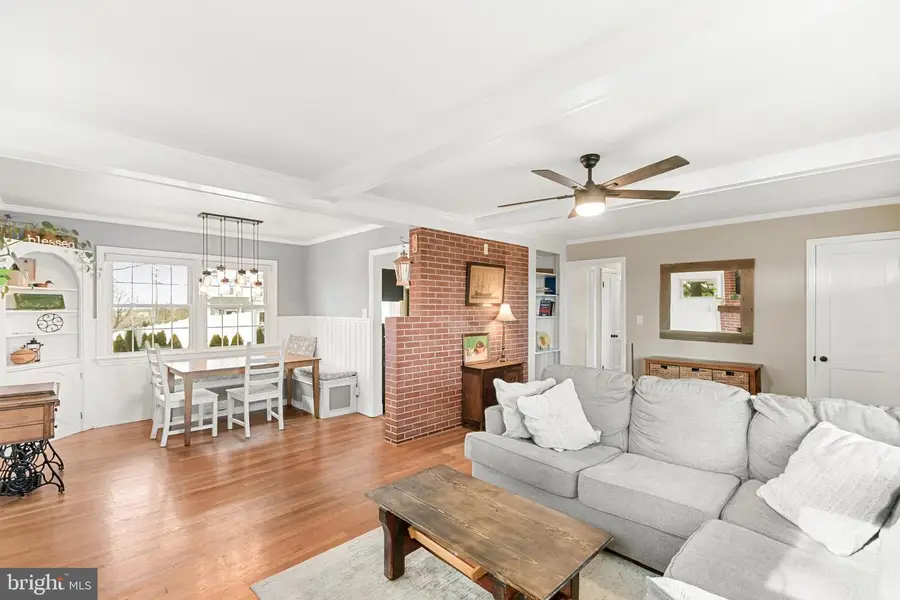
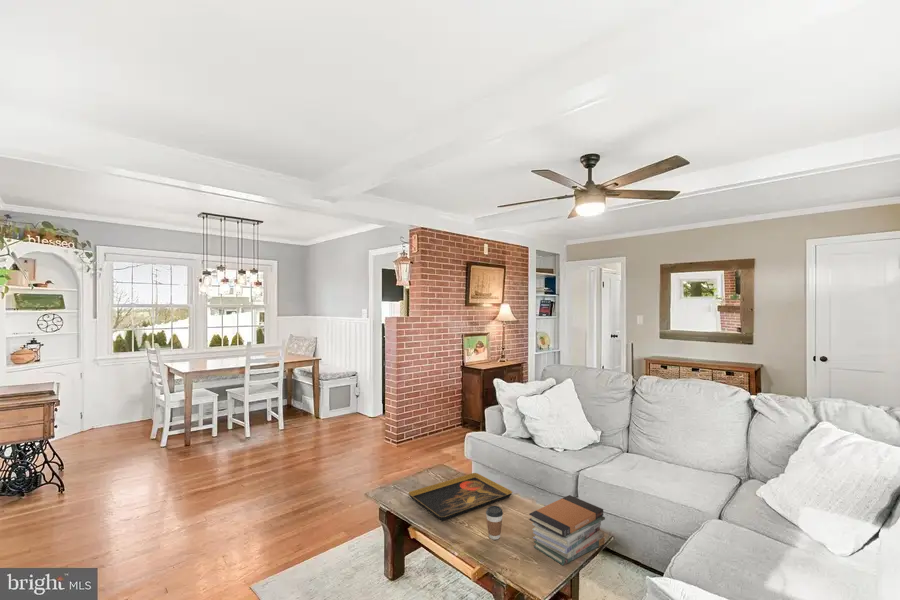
+ book stack [528,494,606,566]
+ coffee cup [485,505,504,541]
+ decorative tray [407,472,513,522]
